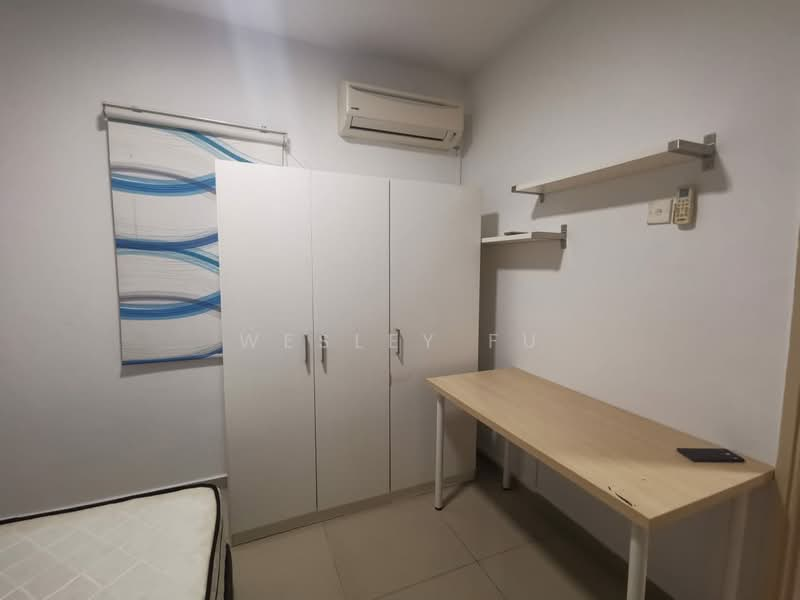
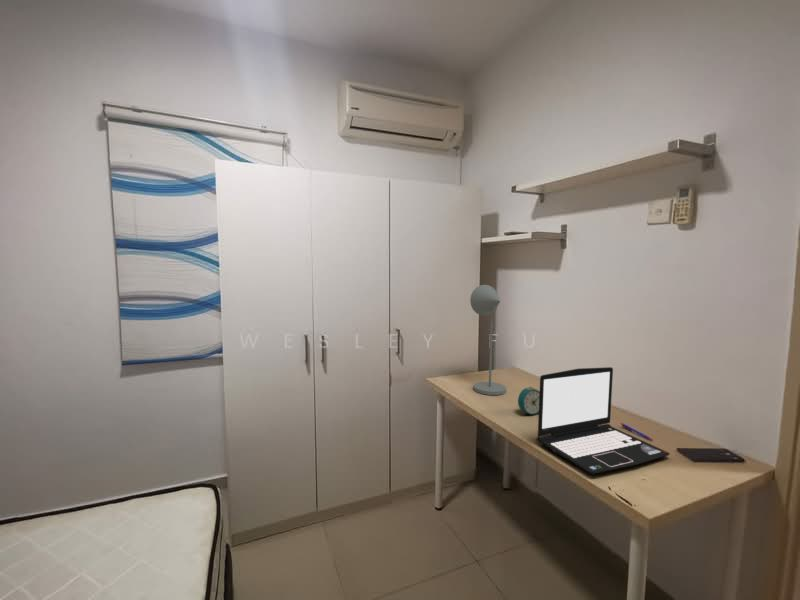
+ laptop [535,366,671,475]
+ pen [620,422,655,442]
+ alarm clock [517,386,540,416]
+ desk lamp [469,284,507,396]
